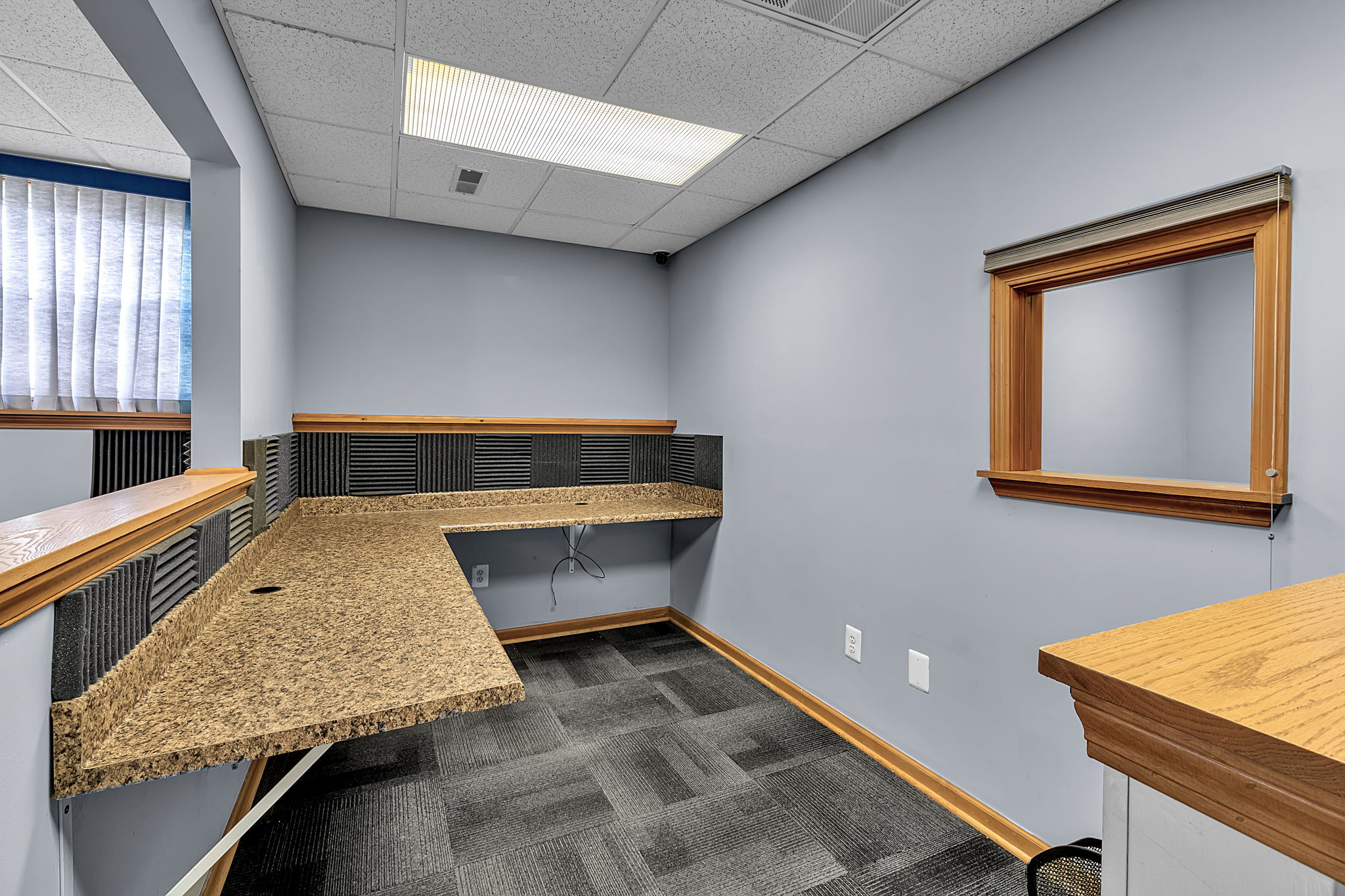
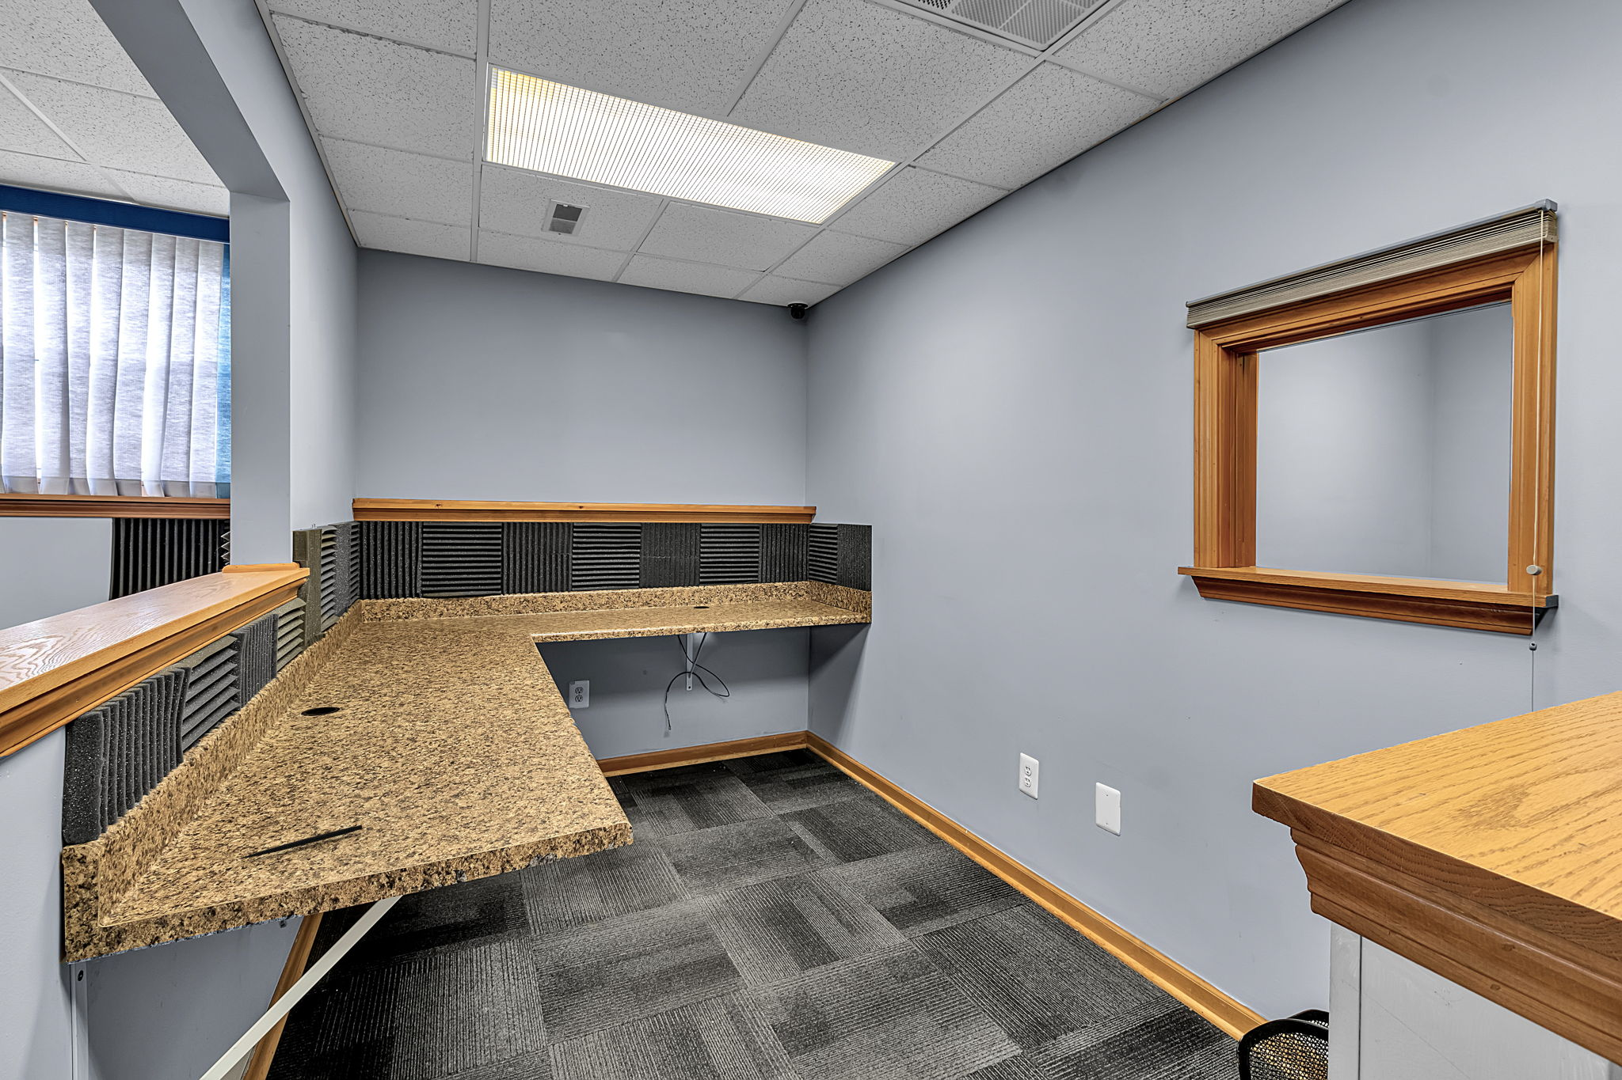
+ pen [238,823,363,861]
